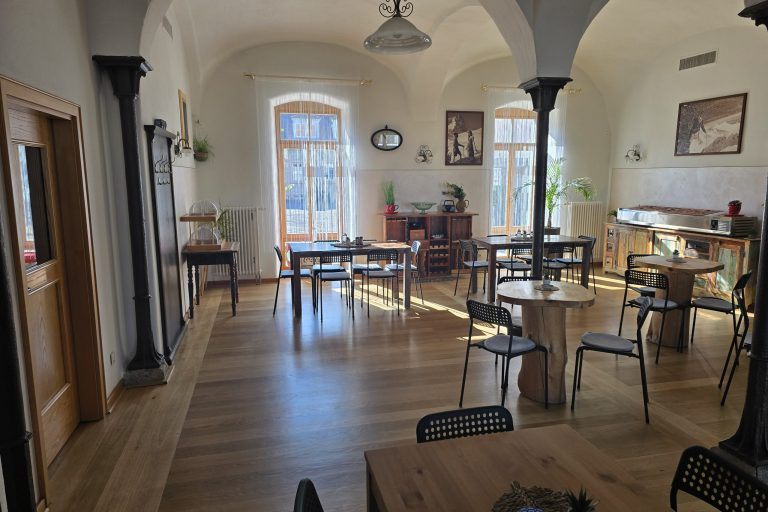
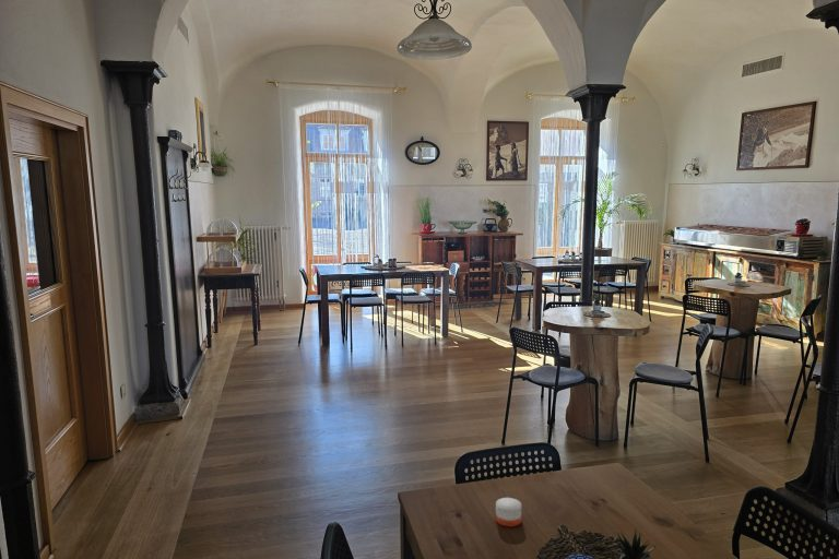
+ candle [495,497,522,527]
